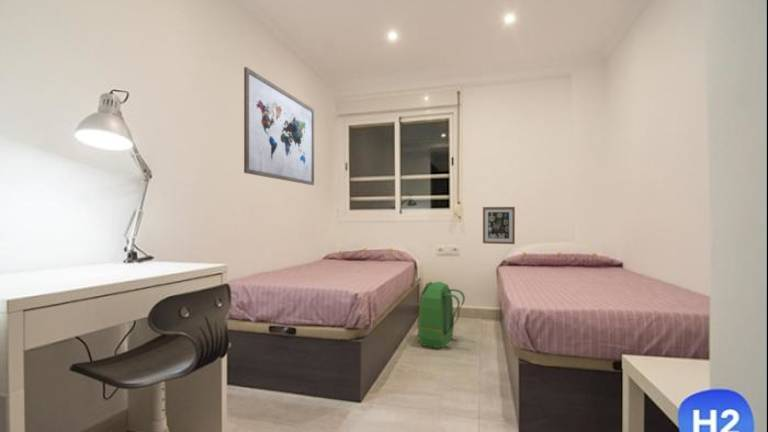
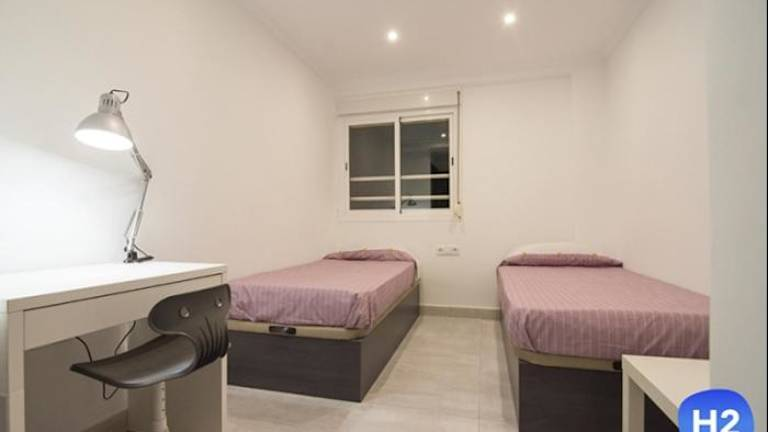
- wall art [482,206,516,245]
- wall art [243,66,315,186]
- backpack [417,280,466,349]
